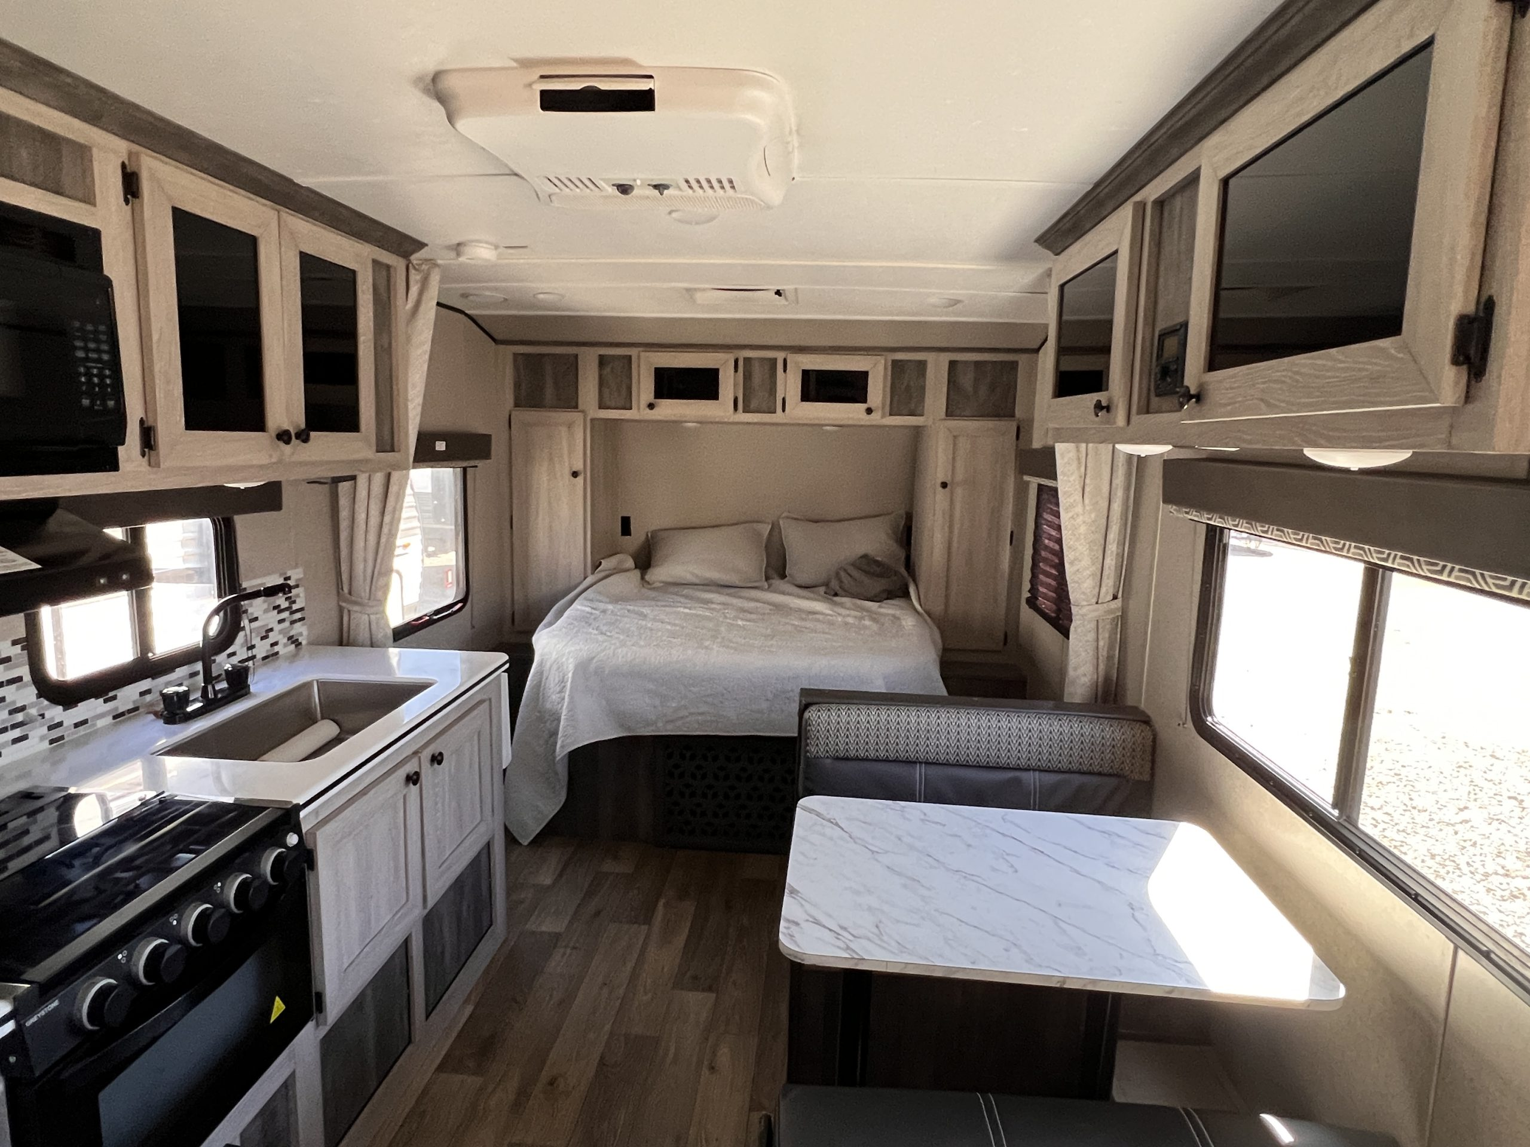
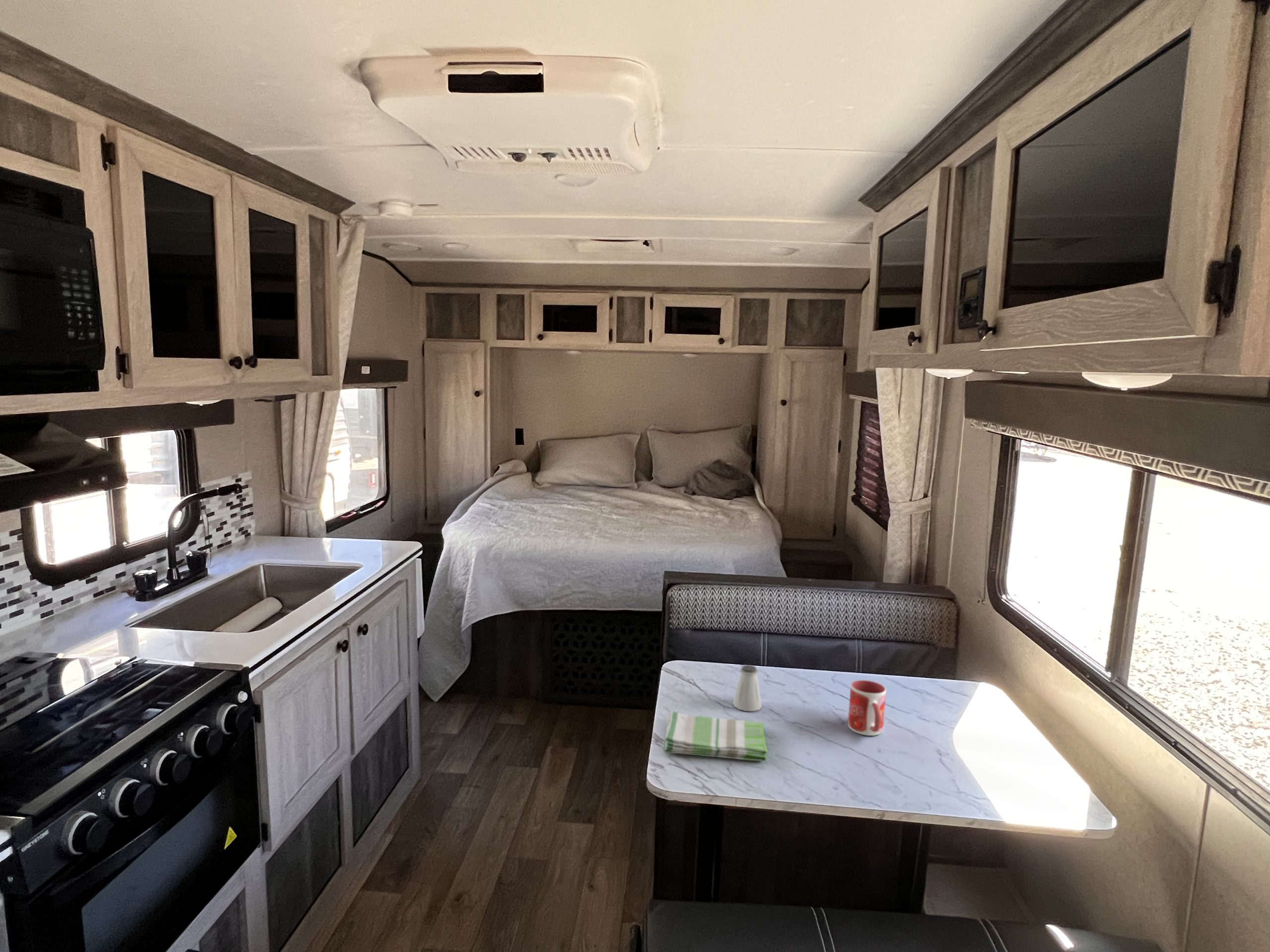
+ mug [847,680,887,736]
+ dish towel [663,711,768,762]
+ saltshaker [733,664,762,712]
